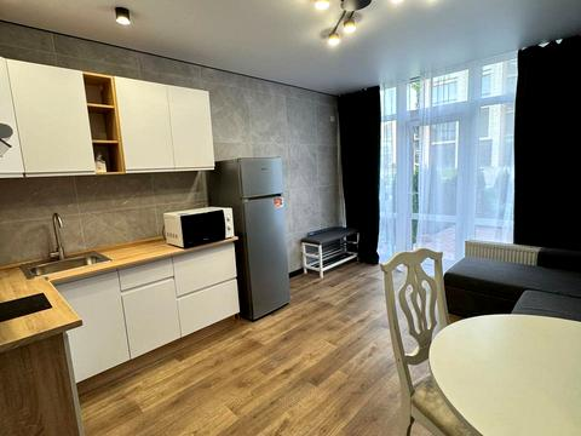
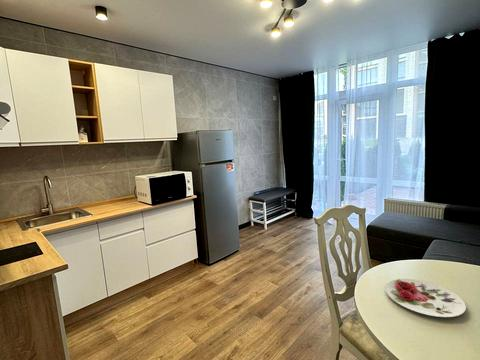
+ plate [384,278,467,318]
